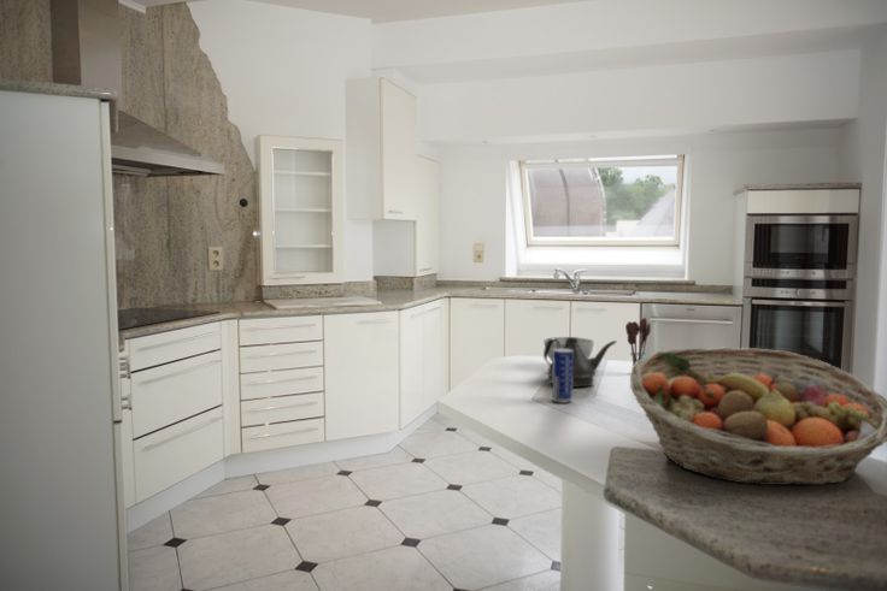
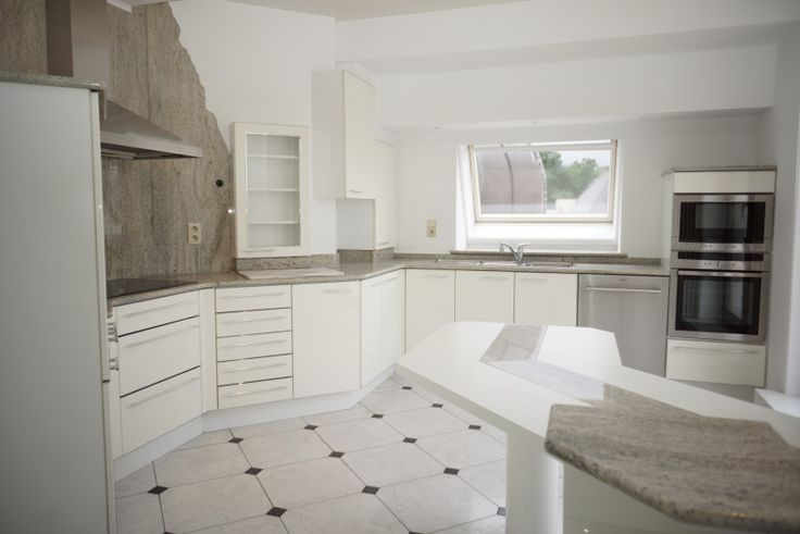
- utensil holder [624,317,652,366]
- fruit basket [629,347,887,486]
- beverage can [551,349,574,404]
- teapot [542,336,618,388]
- bowl [542,336,595,362]
